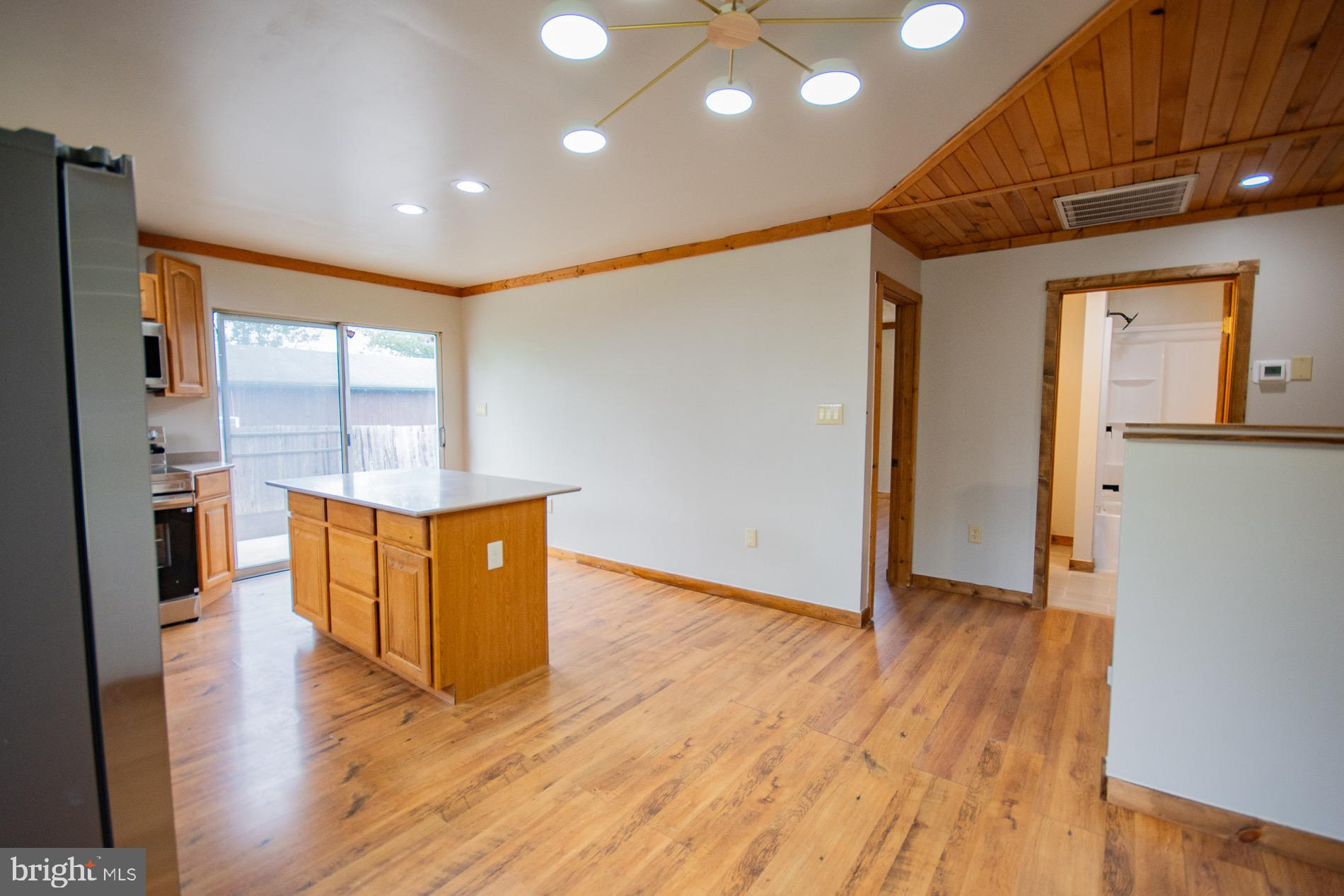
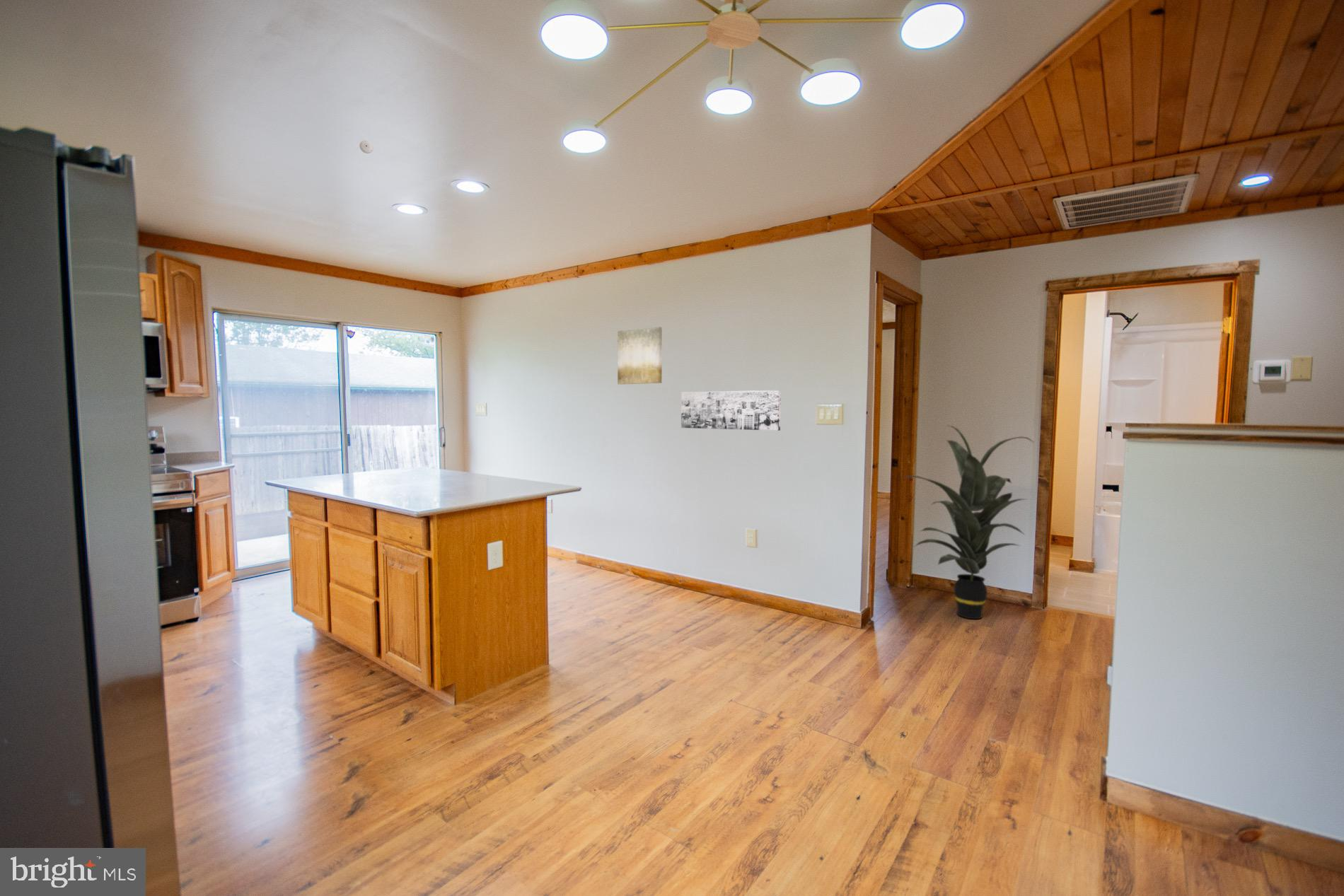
+ smoke detector [359,140,374,154]
+ indoor plant [900,424,1033,620]
+ wall art [680,390,782,431]
+ wall art [617,326,663,385]
